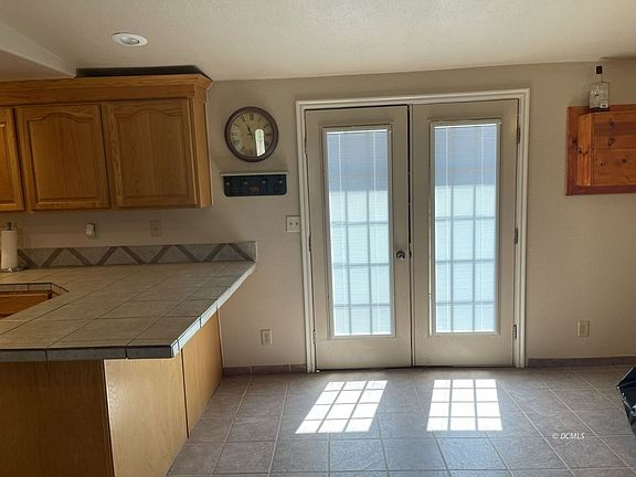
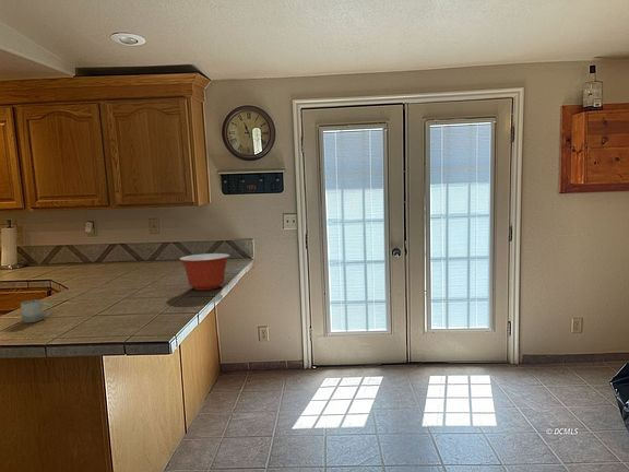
+ mixing bowl [178,252,230,291]
+ cup [20,298,52,323]
